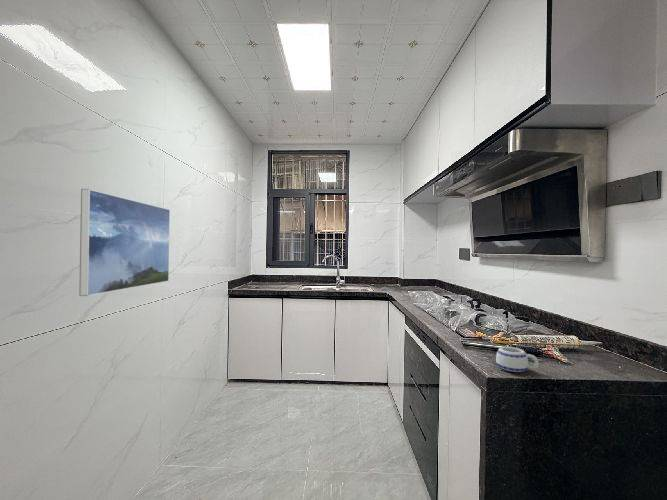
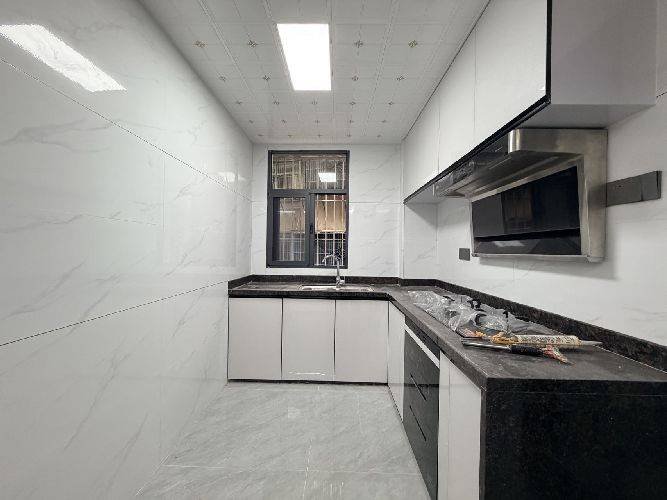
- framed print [78,188,171,297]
- mug [495,346,539,373]
